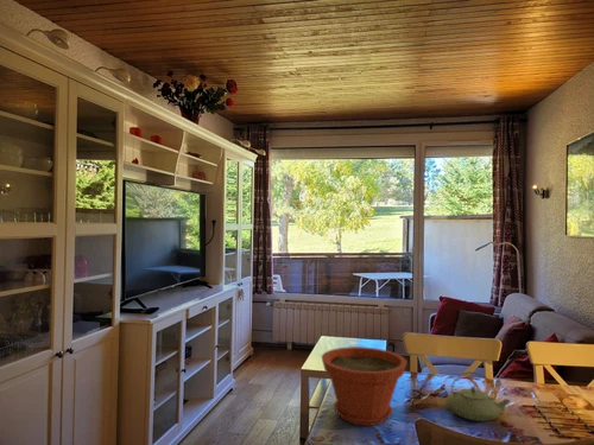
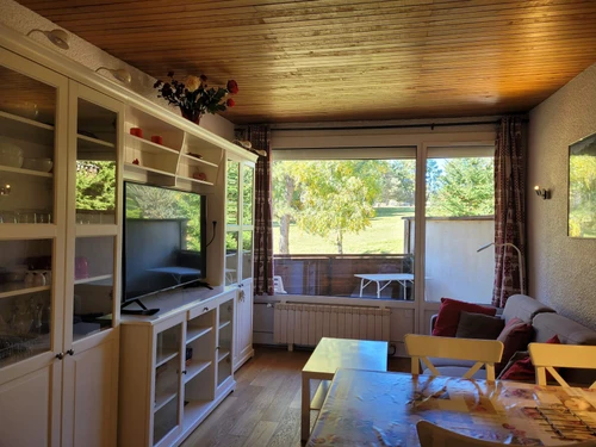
- plant pot [321,345,409,427]
- teapot [444,371,512,422]
